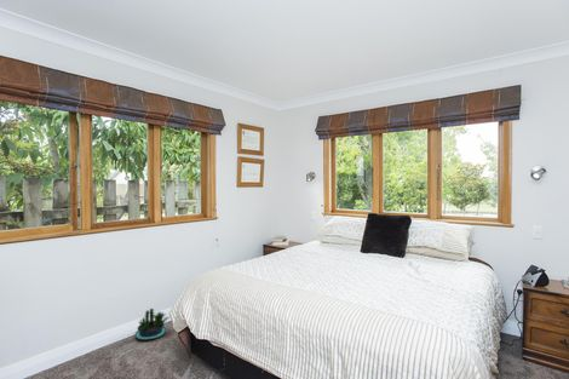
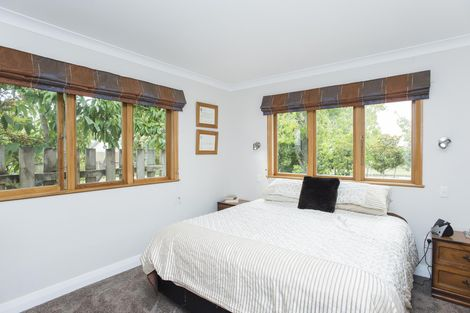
- potted plant [133,308,171,340]
